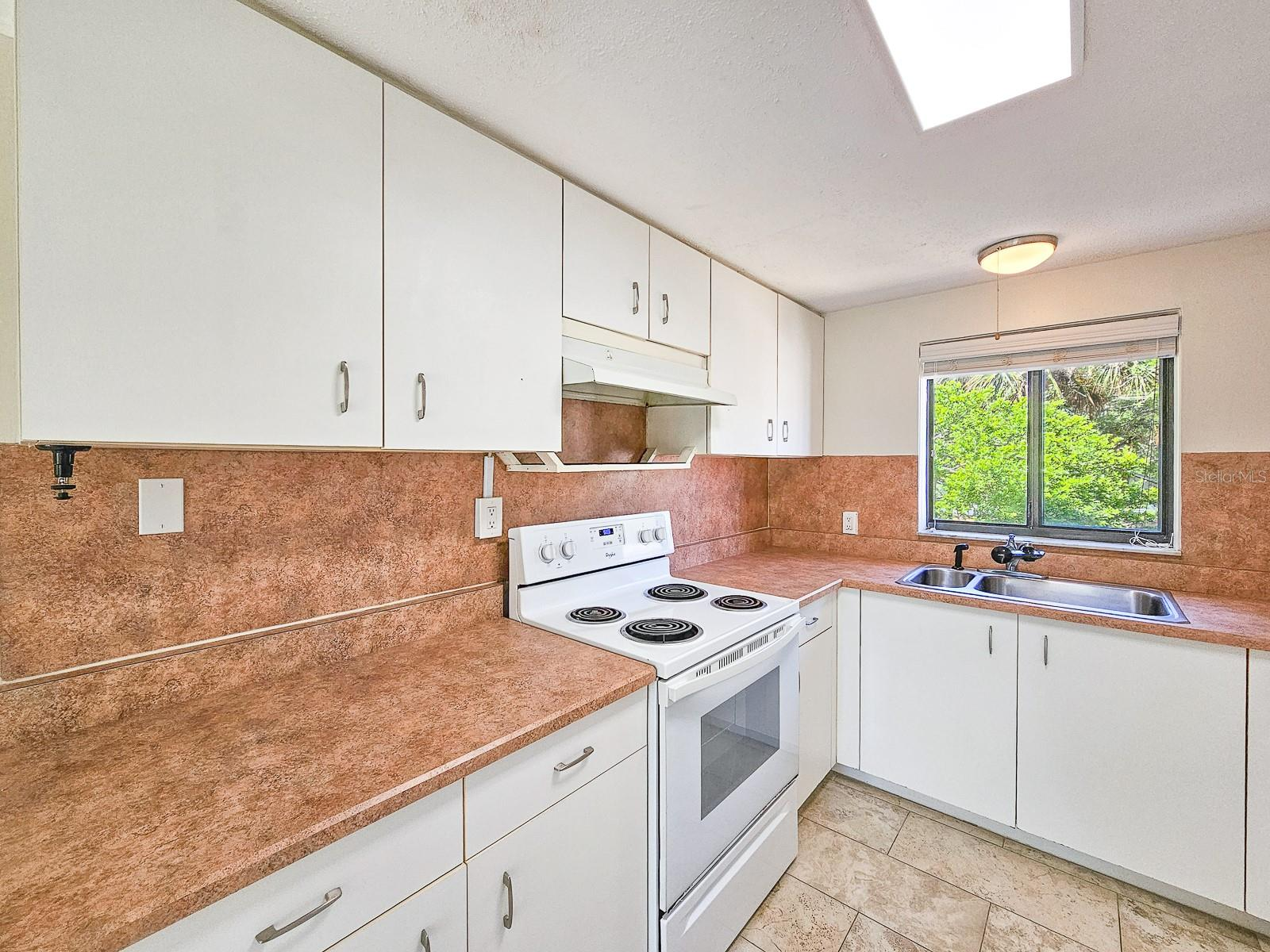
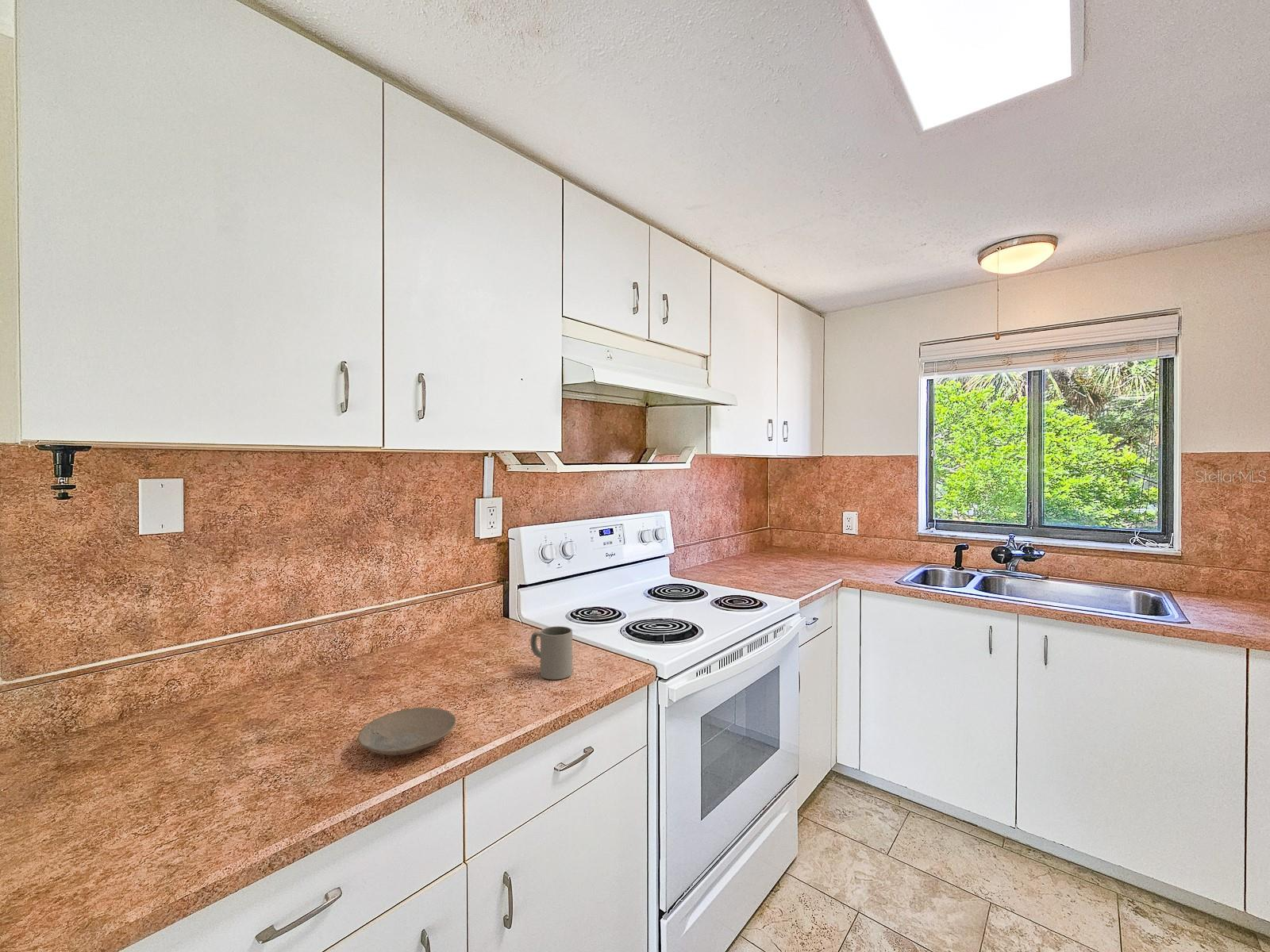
+ mug [529,626,573,680]
+ plate [357,707,456,756]
